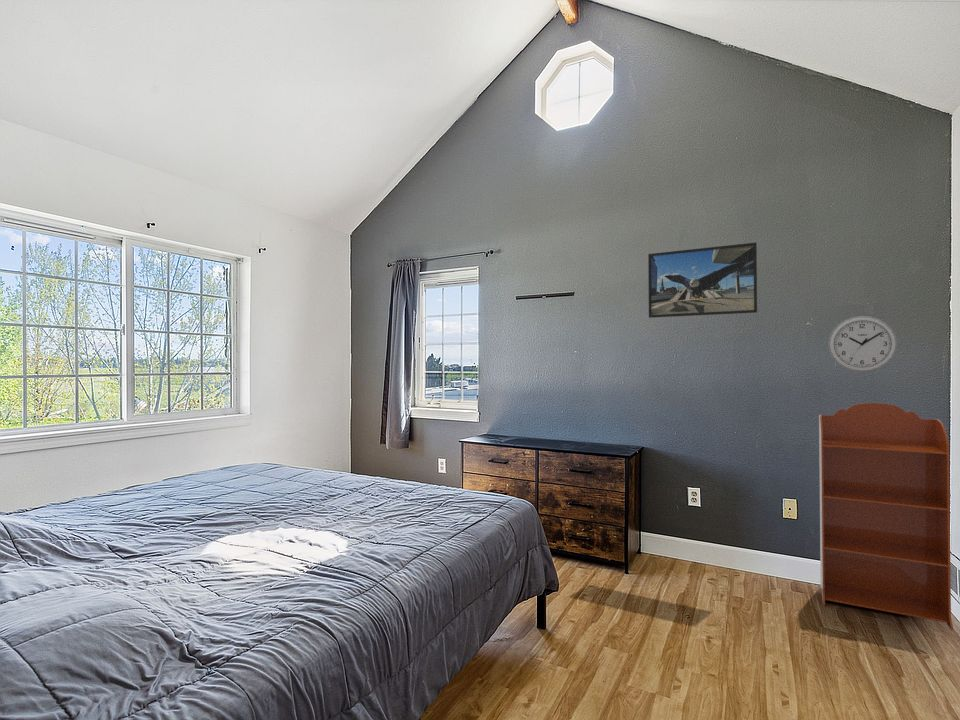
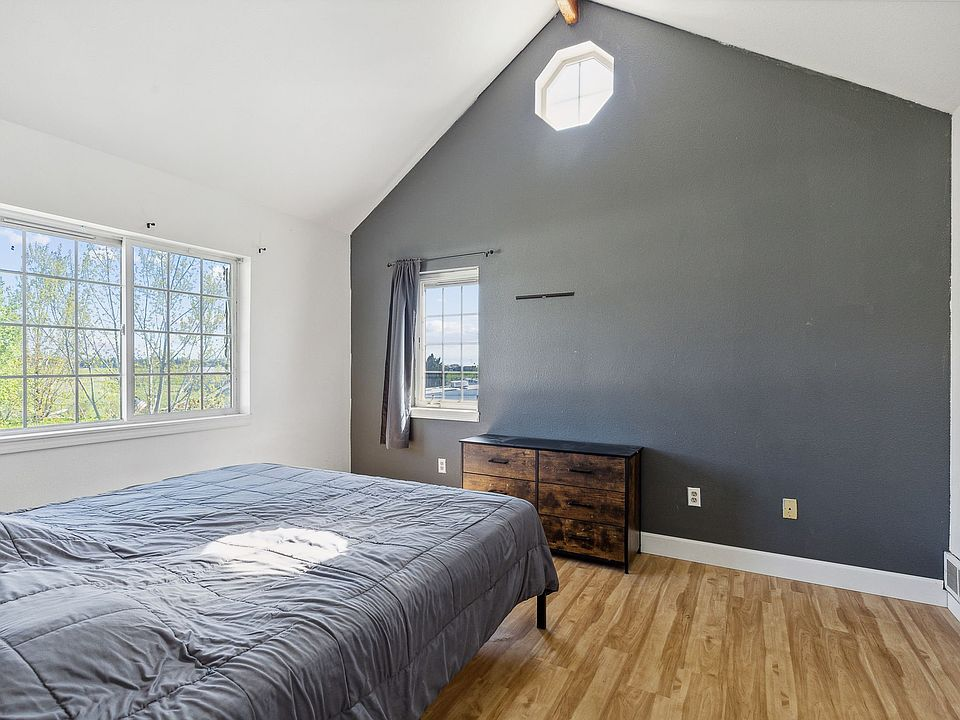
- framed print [647,242,758,319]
- wall clock [827,315,898,373]
- bookcase [818,402,954,631]
